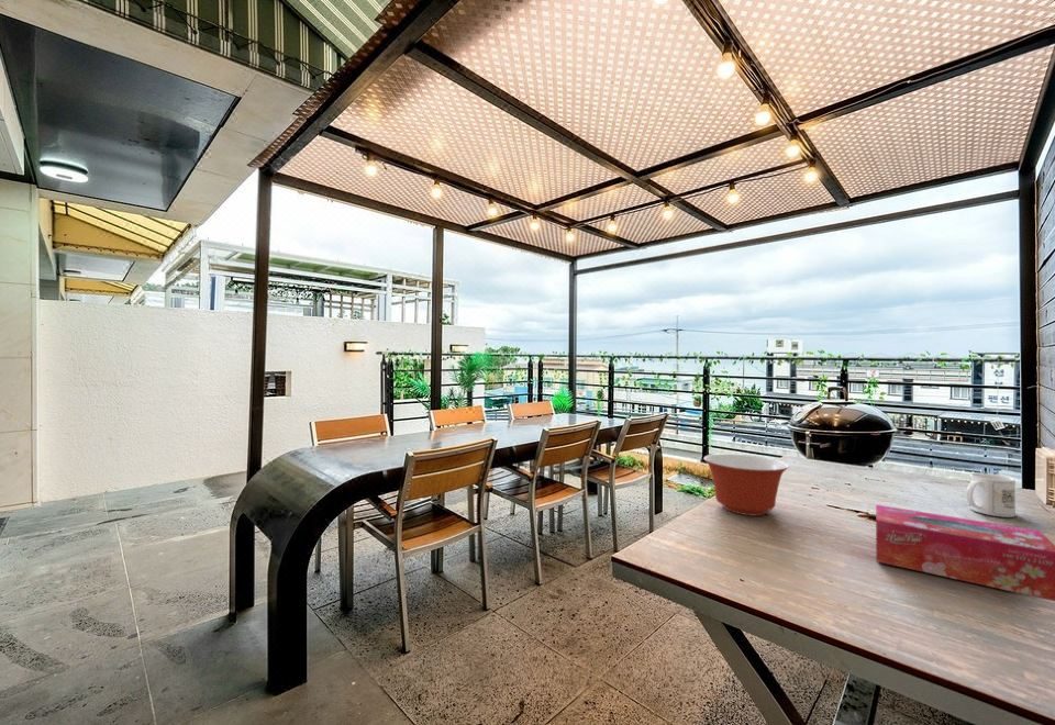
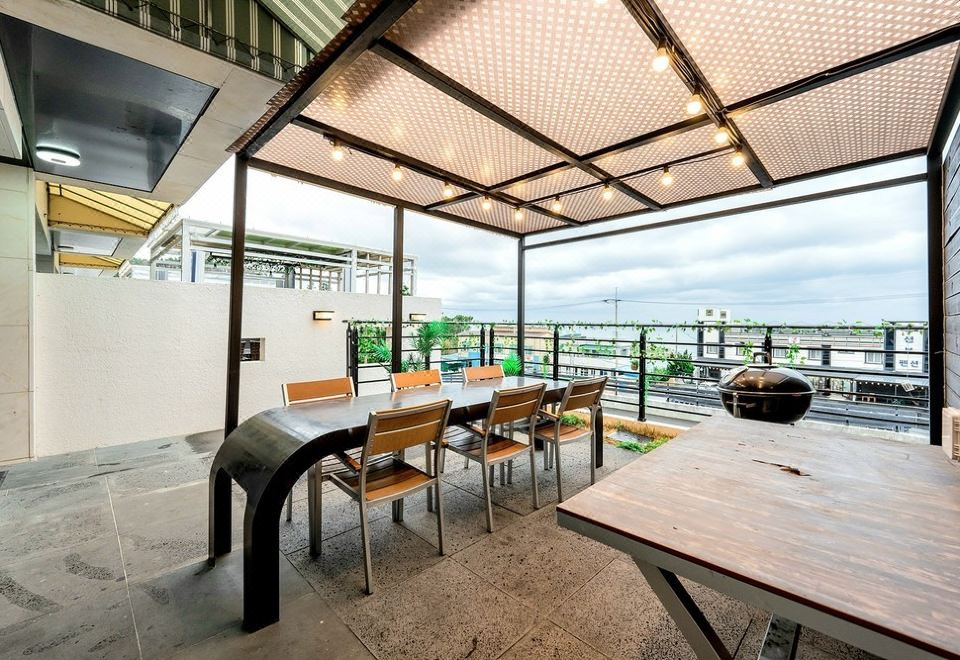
- mug [965,472,1017,518]
- mixing bowl [703,453,790,516]
- tissue box [875,503,1055,602]
